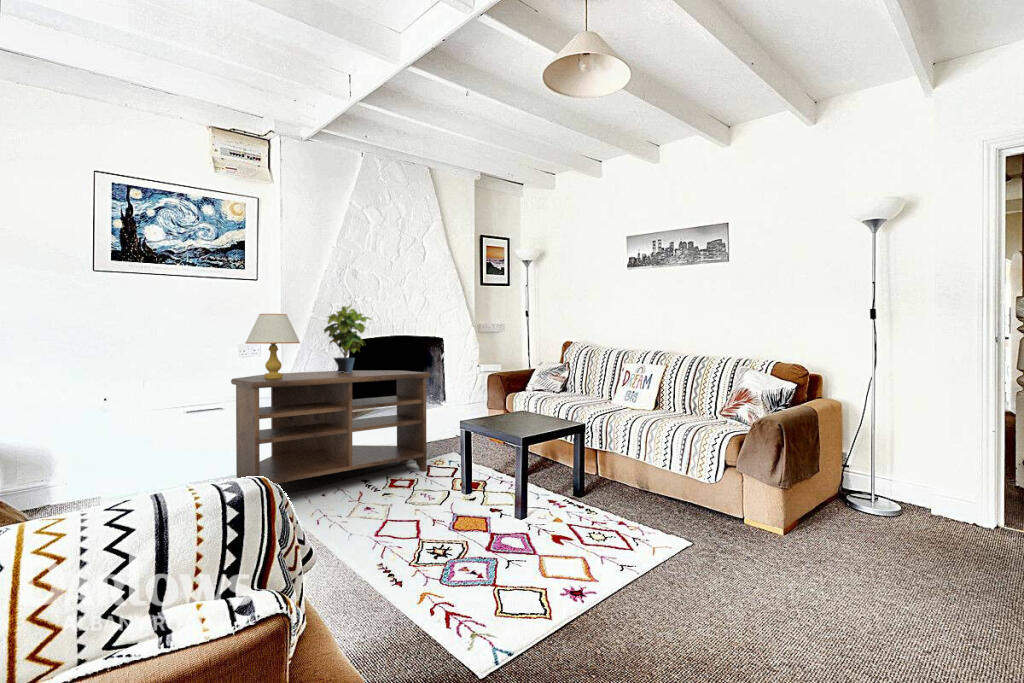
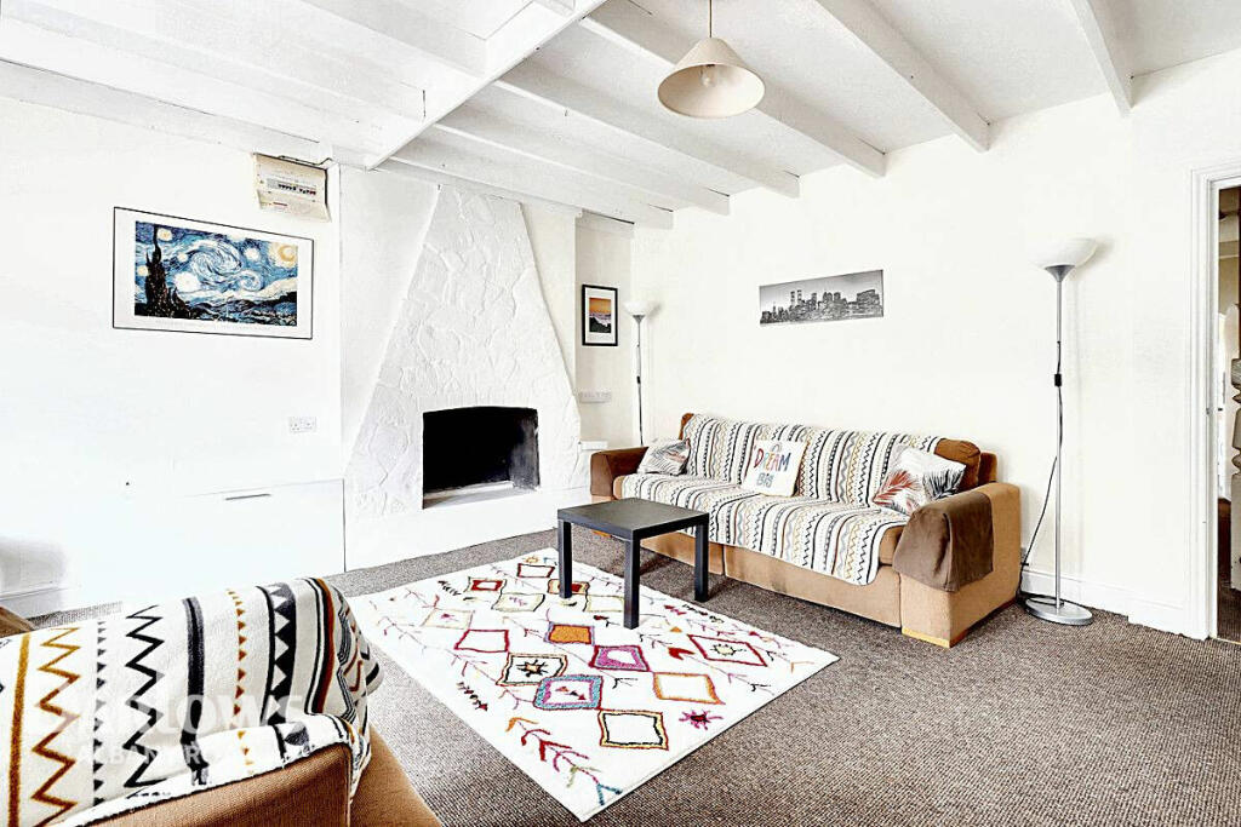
- table lamp [244,313,301,379]
- potted plant [323,303,373,373]
- tv stand [230,370,432,485]
